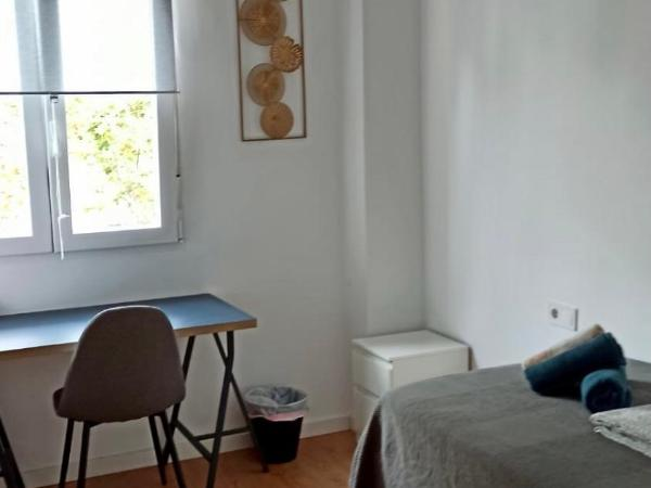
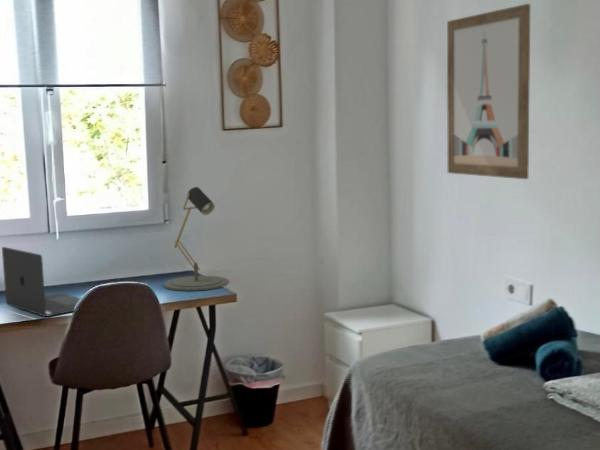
+ desk lamp [162,186,230,292]
+ laptop [1,246,82,318]
+ wall art [446,3,531,180]
